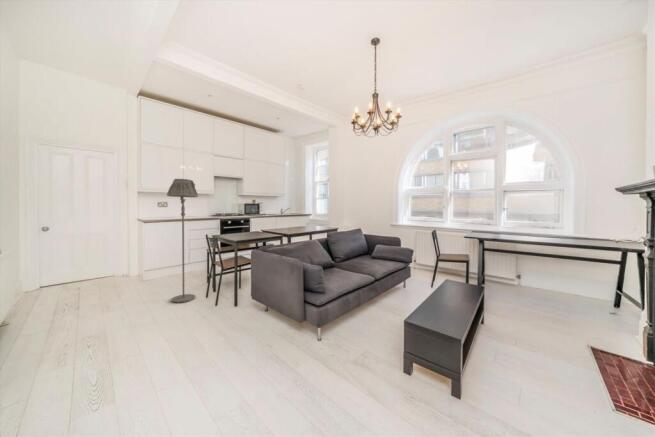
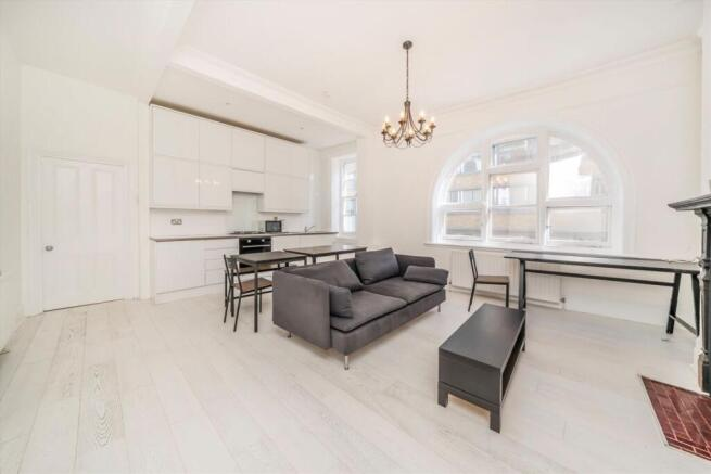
- floor lamp [166,178,199,304]
